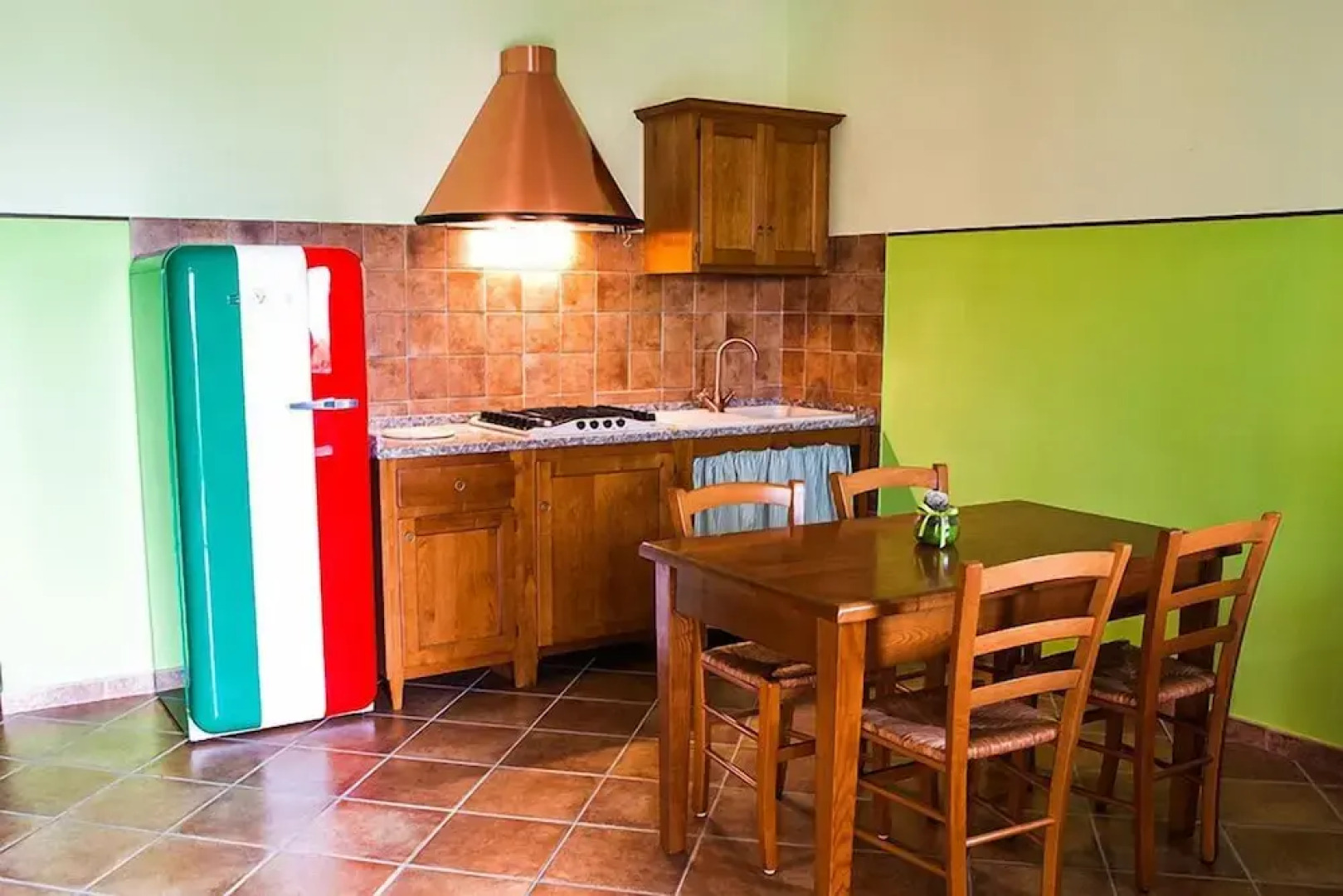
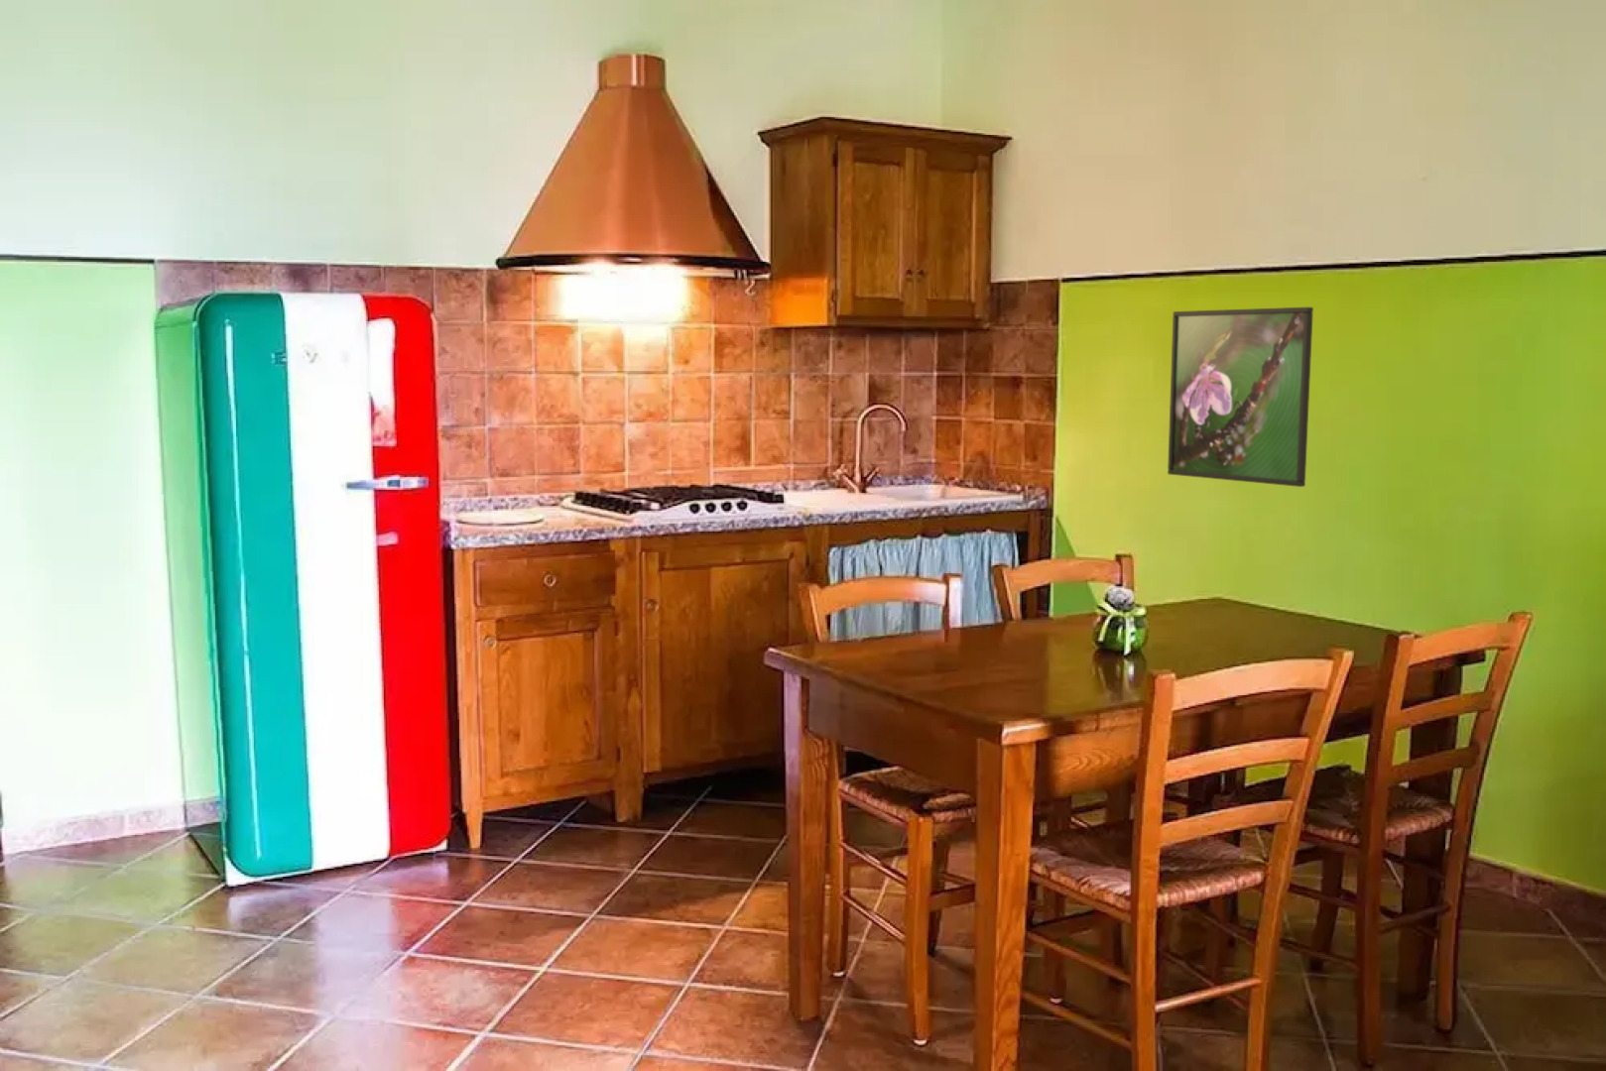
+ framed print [1167,306,1314,488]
